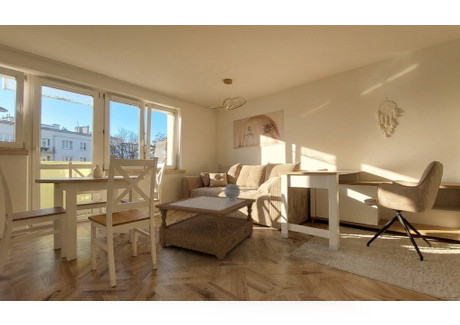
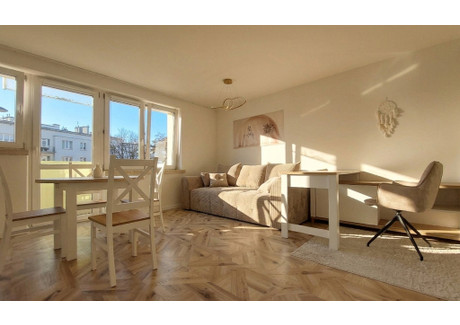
- decorative sphere [223,183,241,200]
- coffee table [154,194,257,262]
